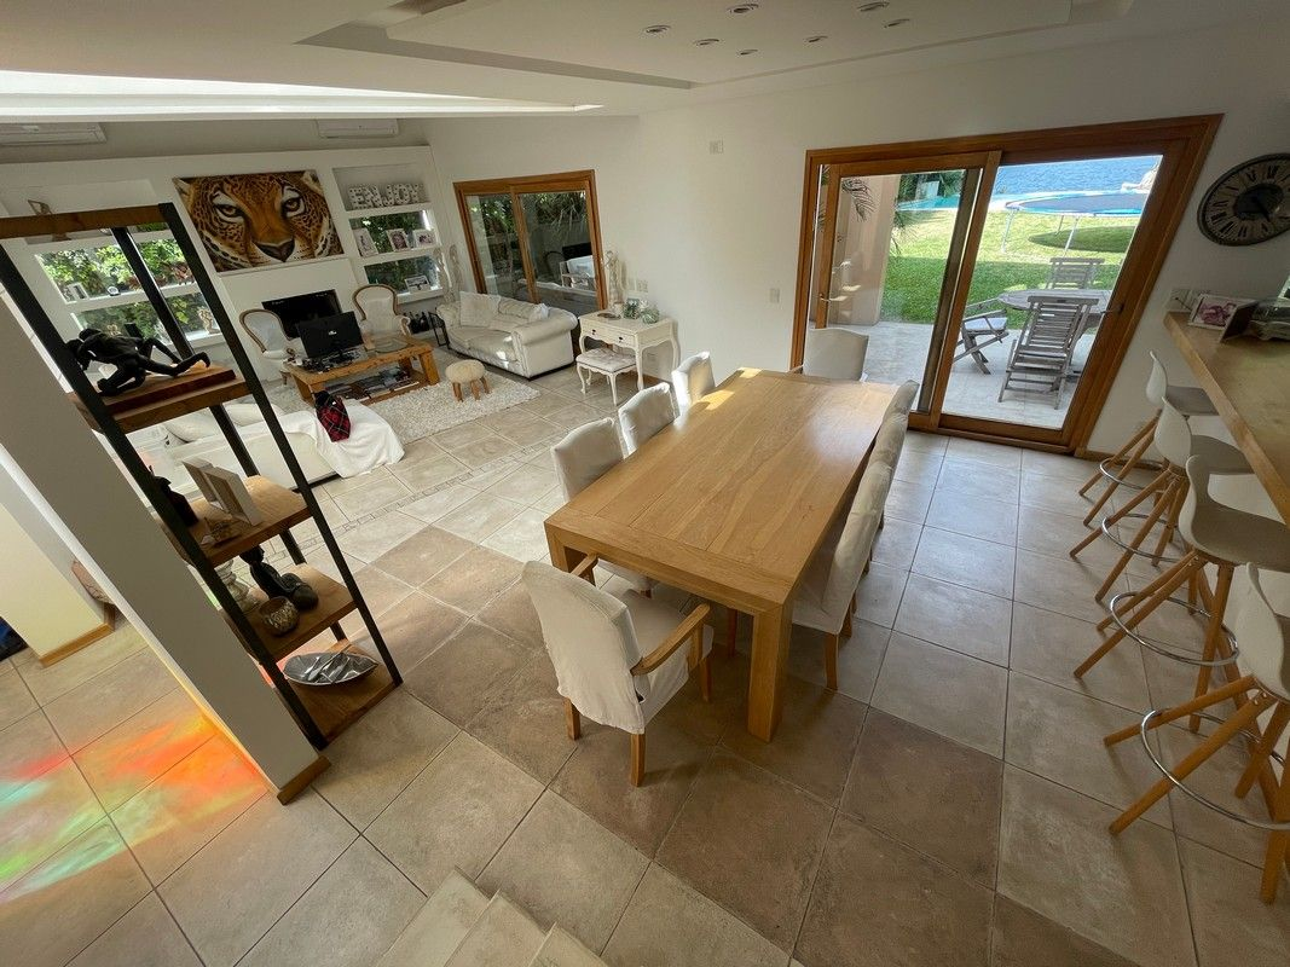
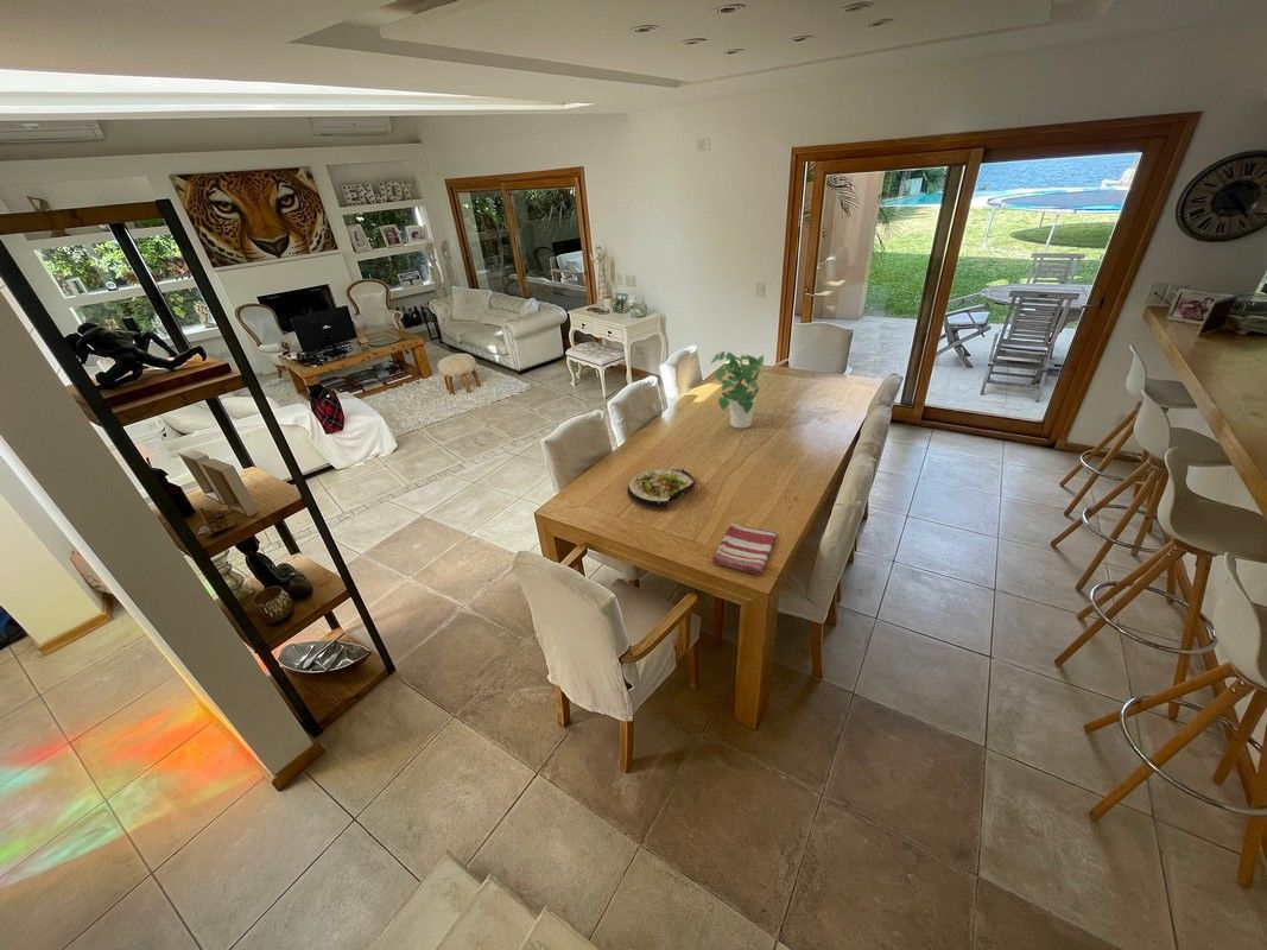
+ salad plate [626,467,697,511]
+ dish towel [711,522,778,576]
+ potted plant [710,350,772,430]
